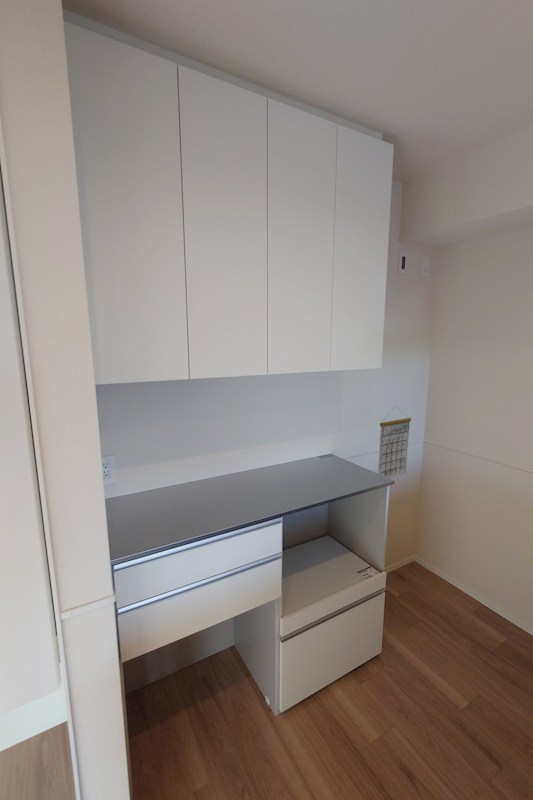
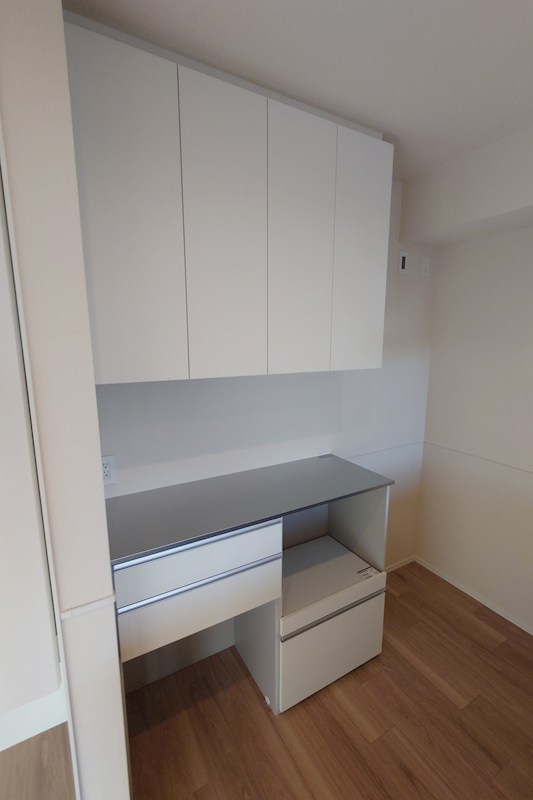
- calendar [377,406,412,479]
